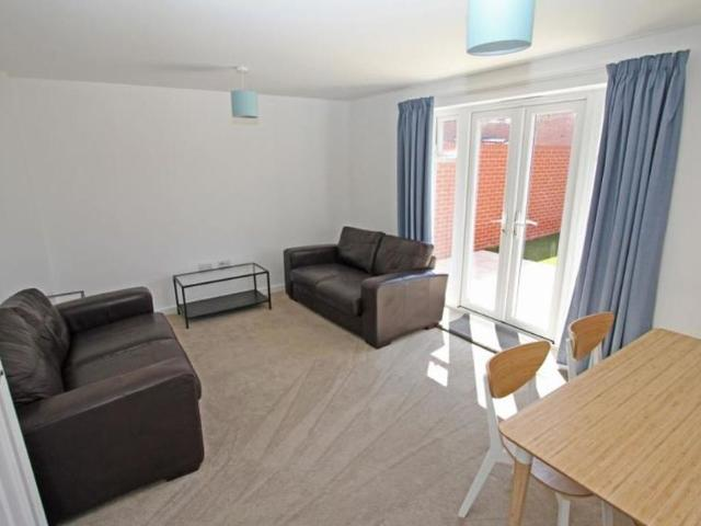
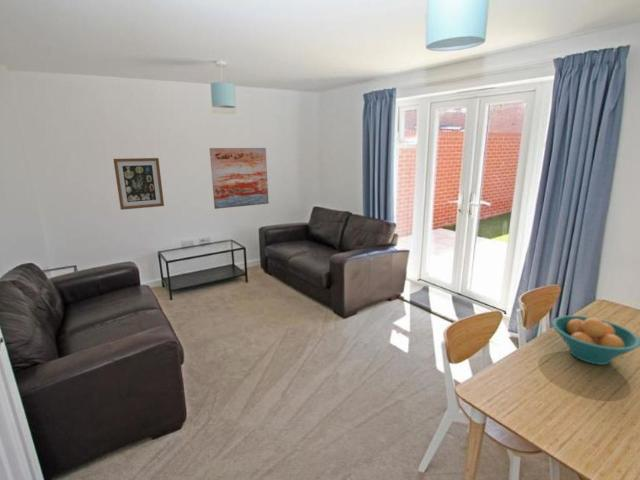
+ fruit bowl [551,314,640,366]
+ wall art [208,147,270,210]
+ wall art [112,157,165,211]
